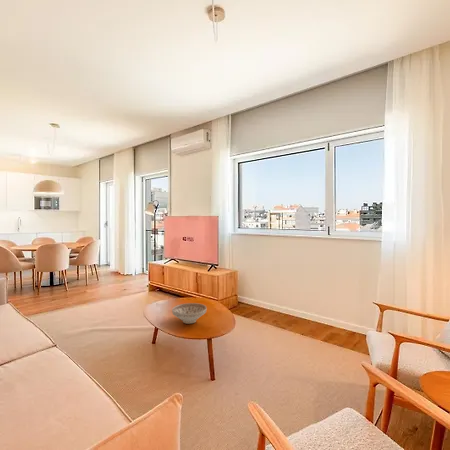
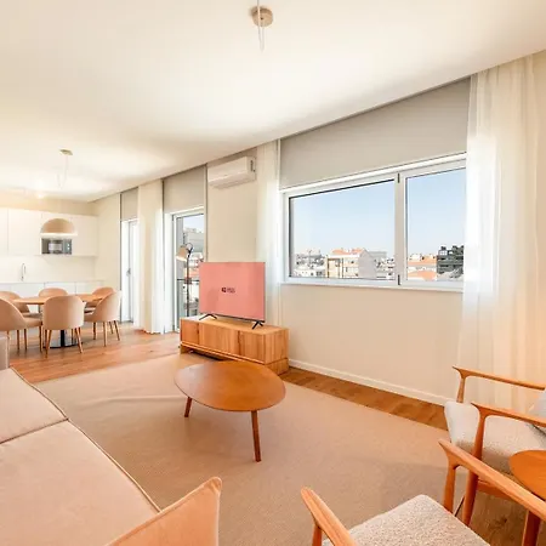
- decorative bowl [171,302,208,325]
